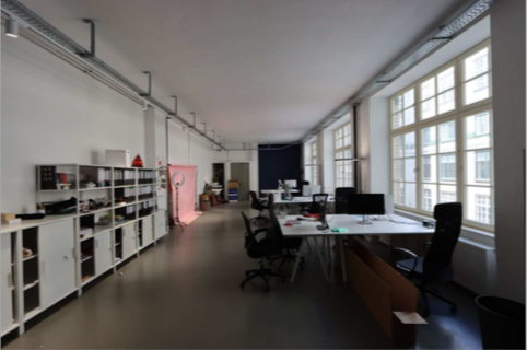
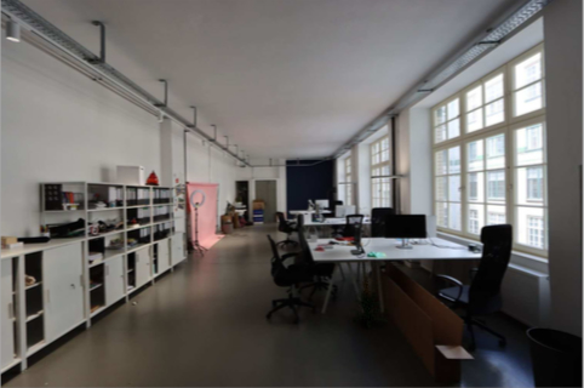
+ indoor plant [348,267,388,330]
